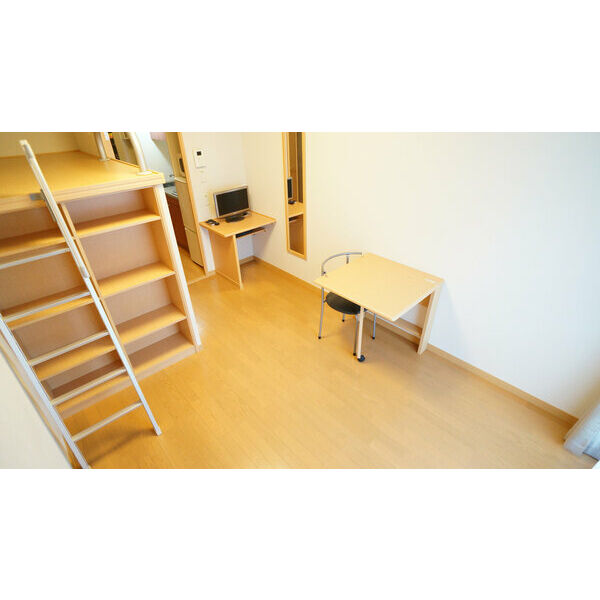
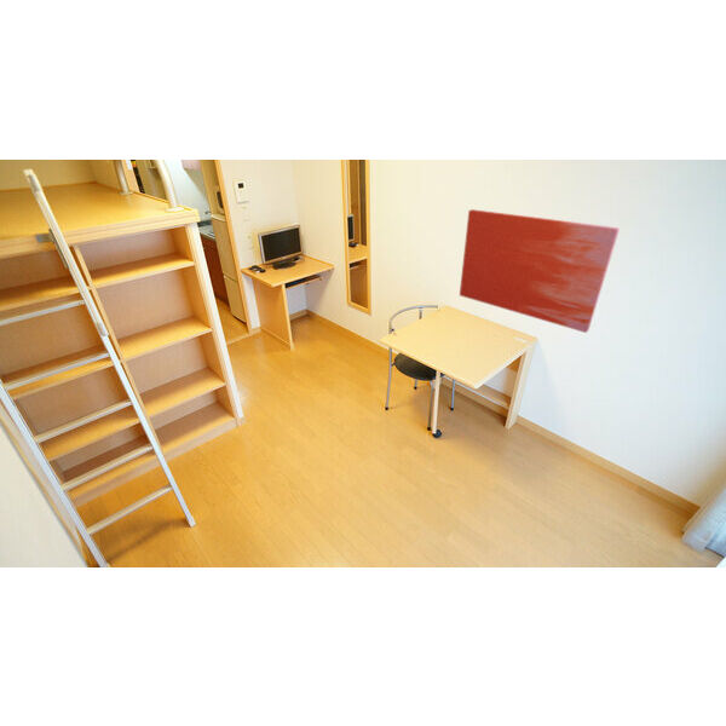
+ wall art [459,208,621,334]
